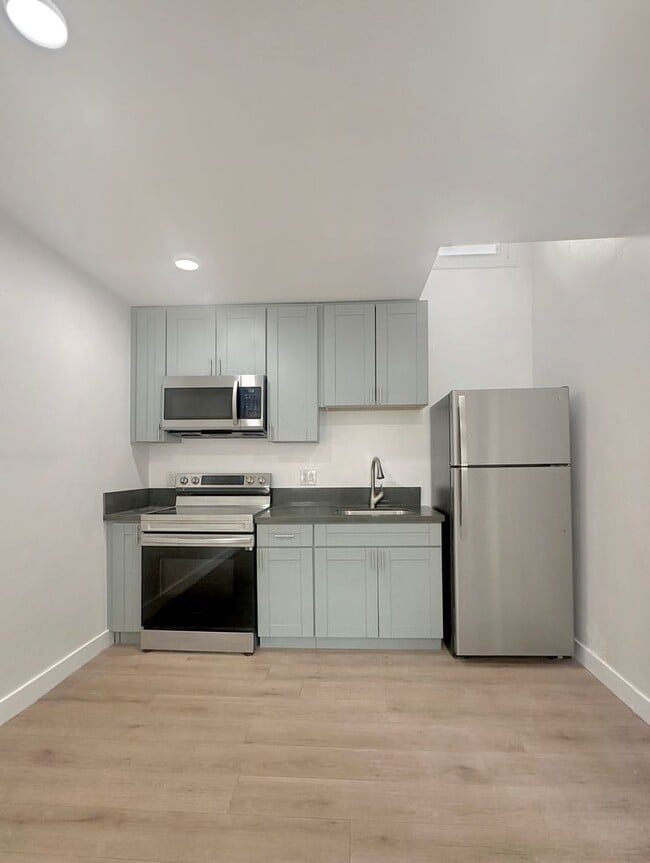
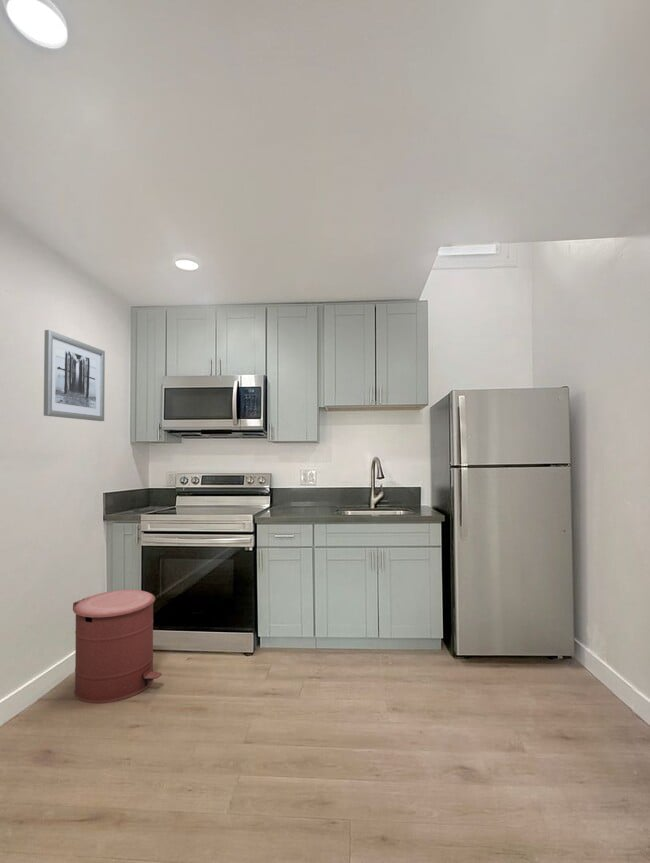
+ trash can [72,589,163,704]
+ wall art [43,329,106,422]
